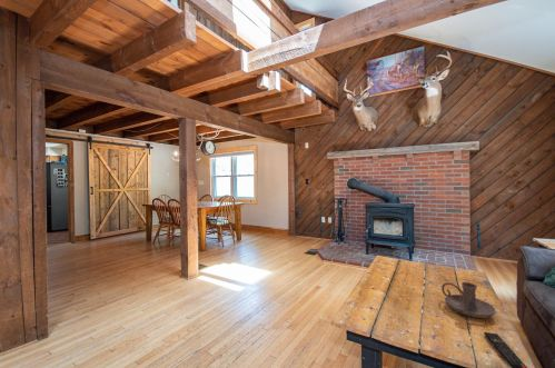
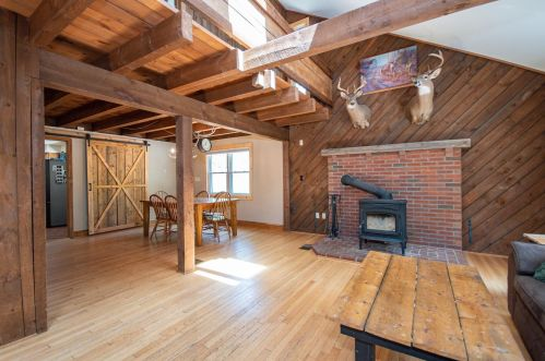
- remote control [483,331,528,368]
- candle holder [440,281,497,319]
